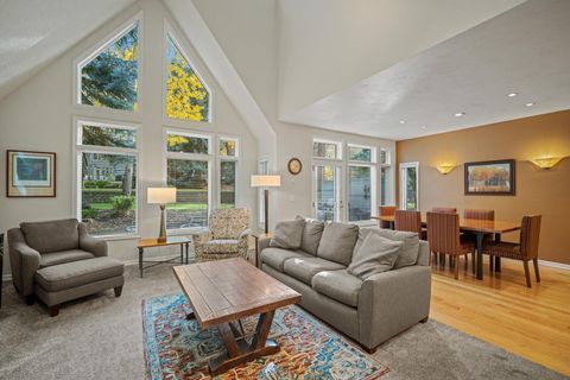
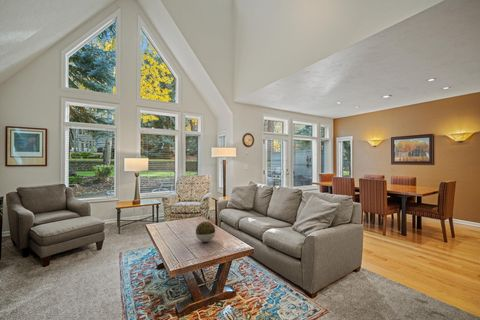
+ decorative ball [195,220,216,243]
